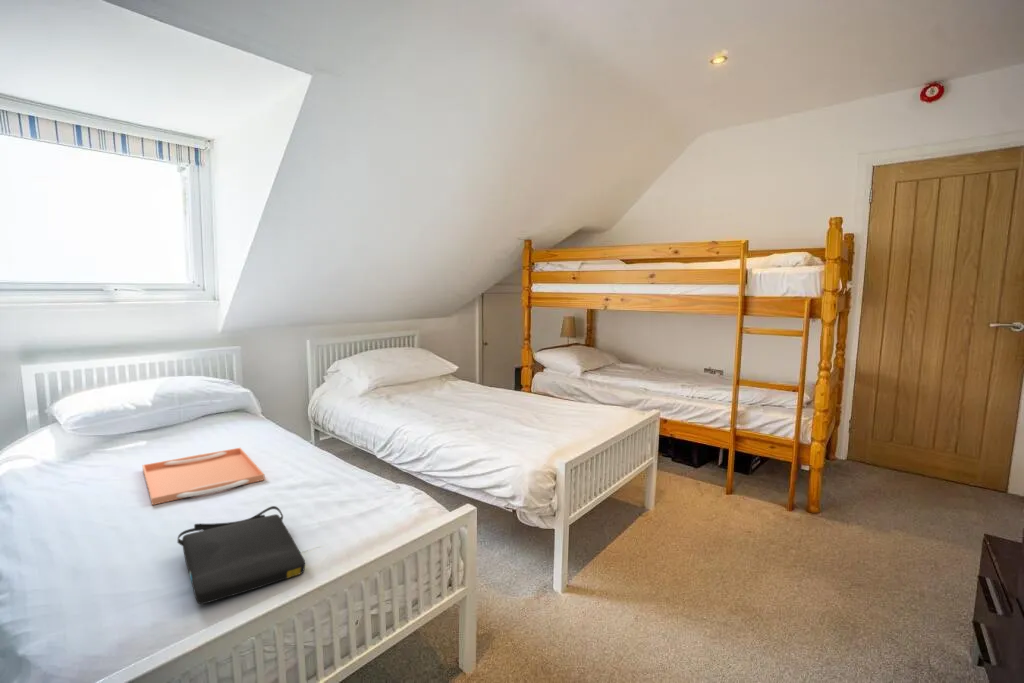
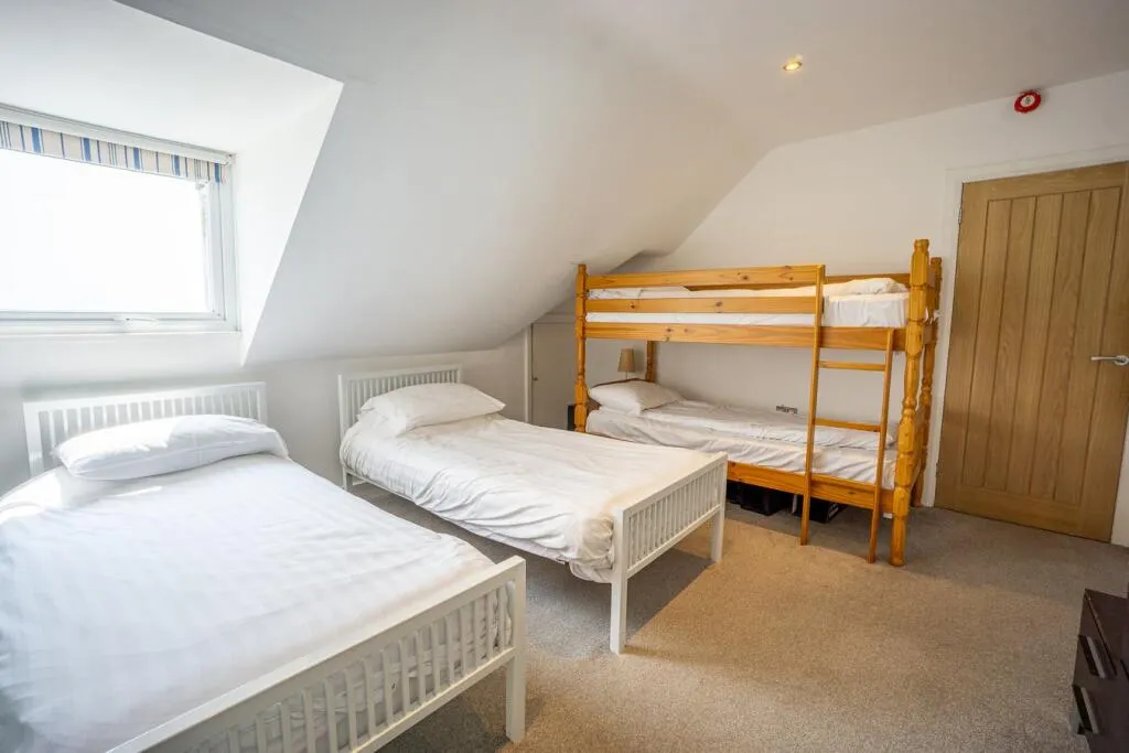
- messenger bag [177,505,306,605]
- serving tray [142,447,266,506]
